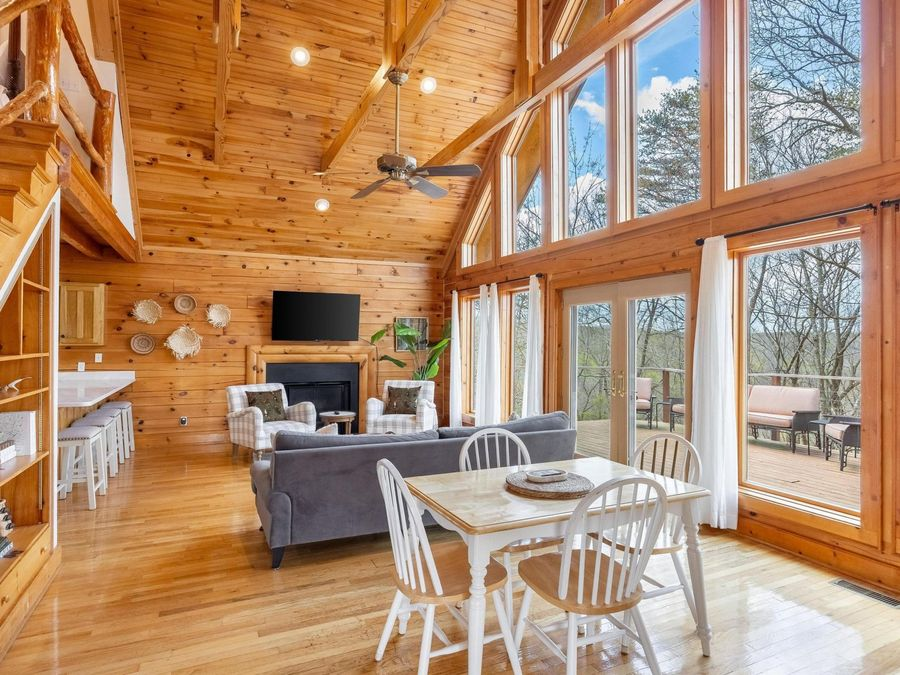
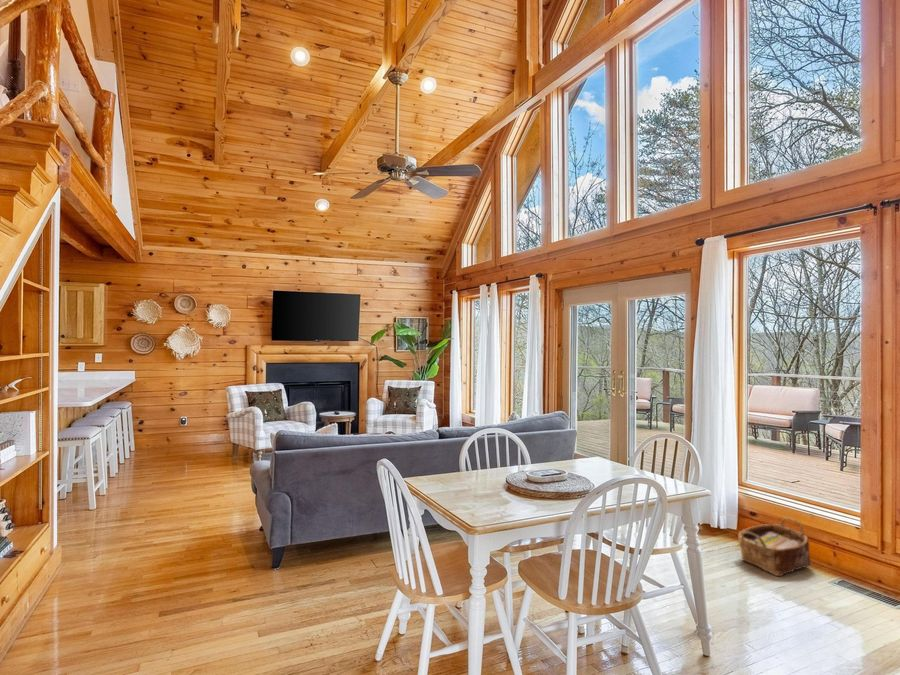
+ woven basket [737,516,812,577]
